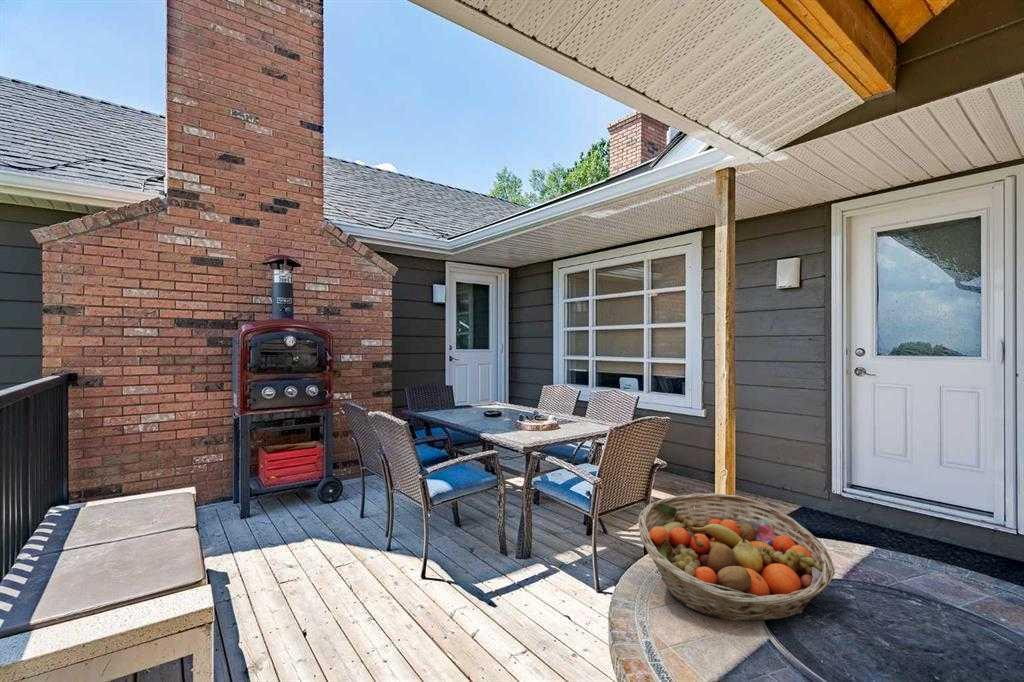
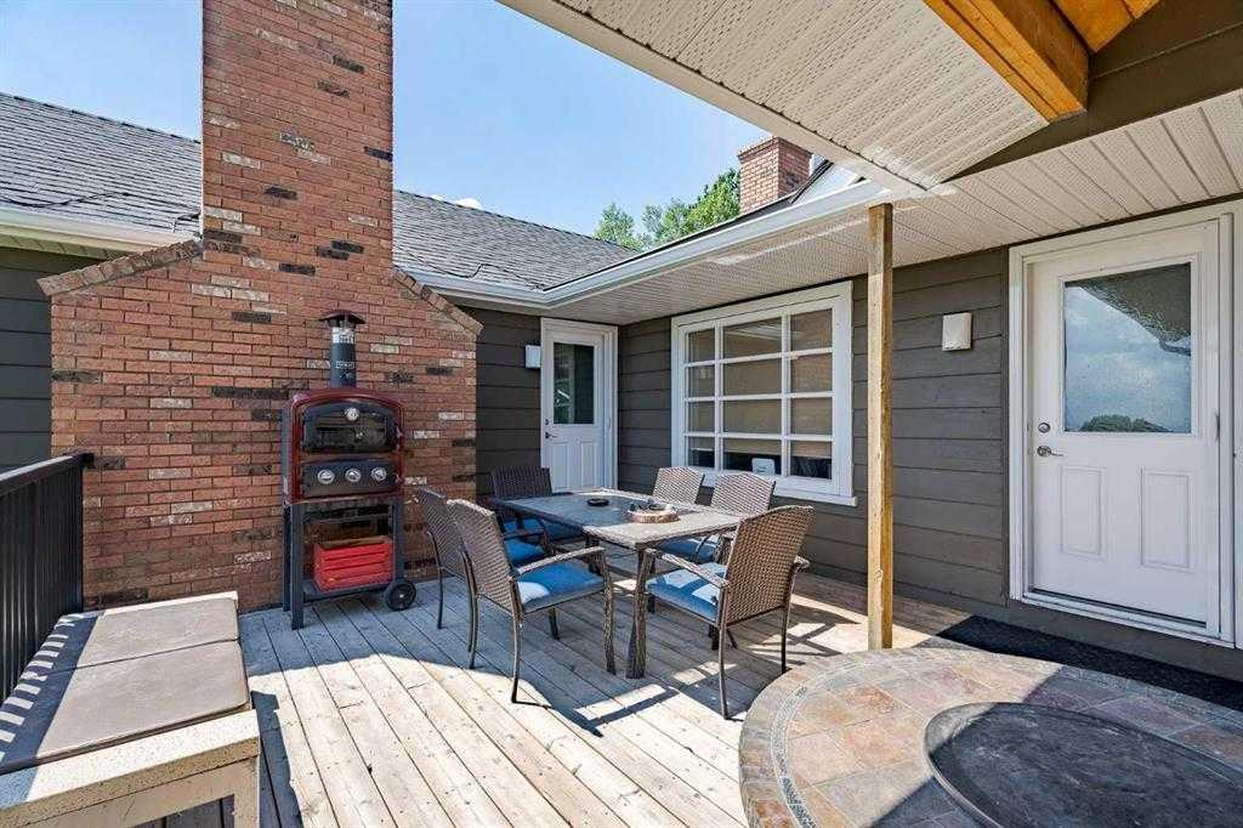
- fruit basket [638,492,836,622]
